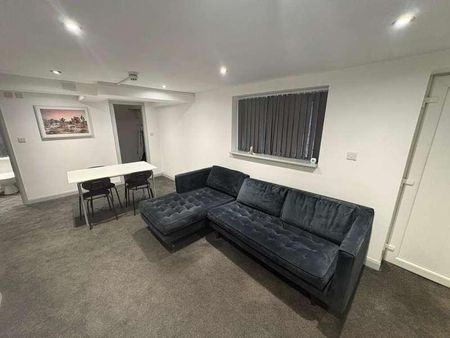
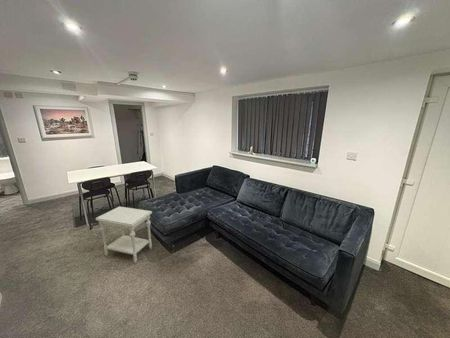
+ side table [95,206,153,264]
